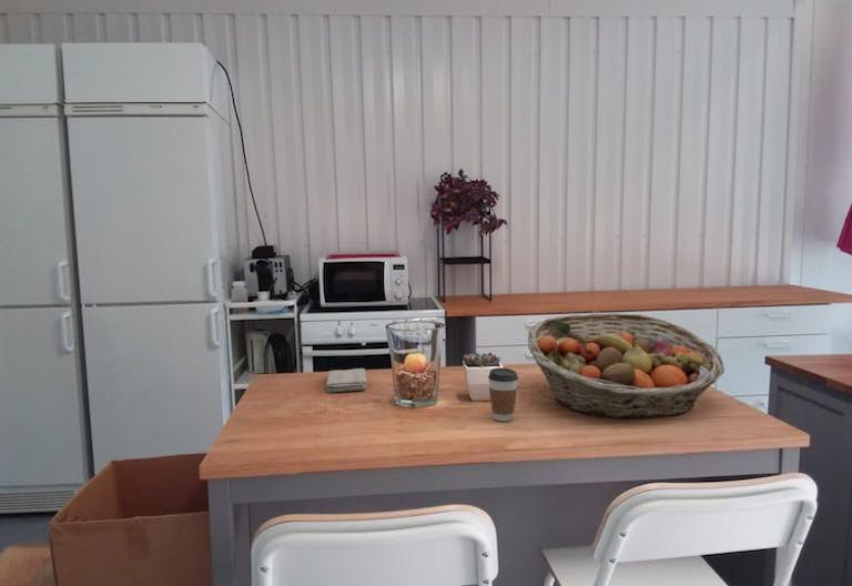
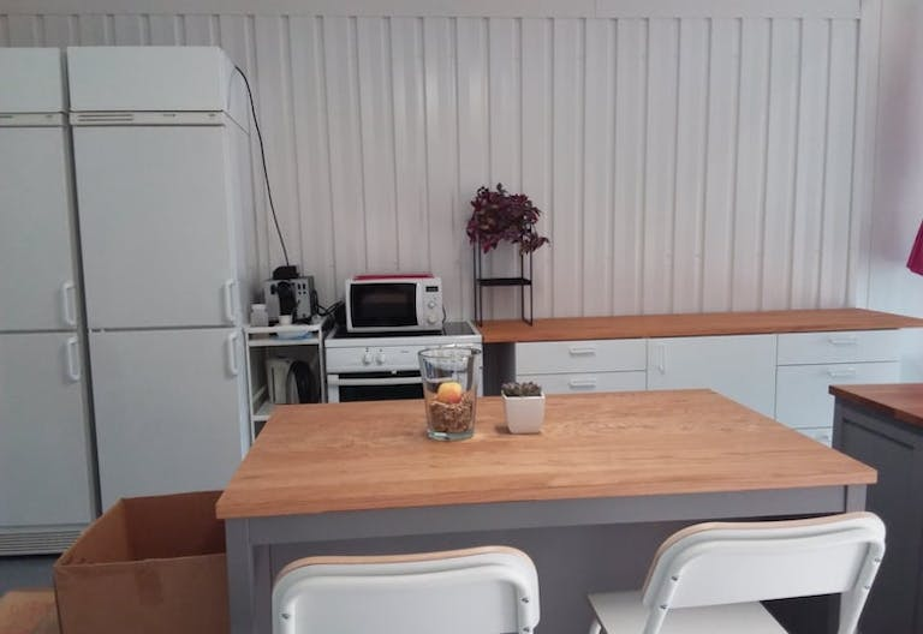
- fruit basket [527,312,726,420]
- coffee cup [487,367,519,423]
- washcloth [325,367,367,393]
